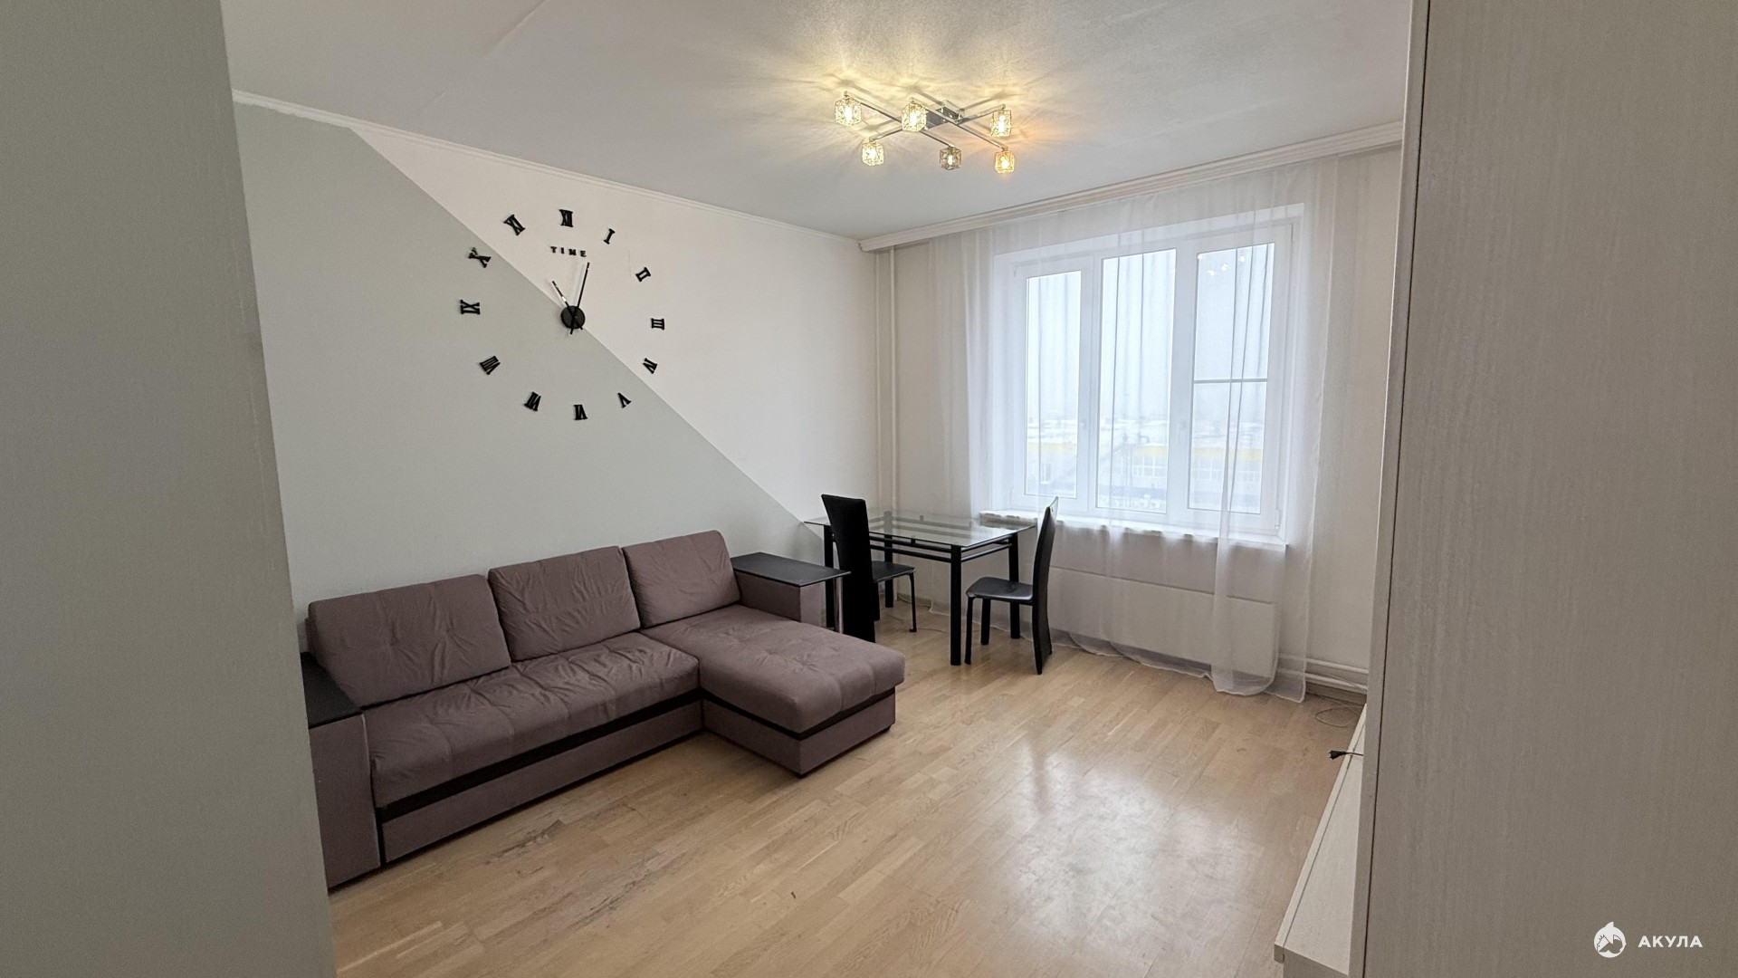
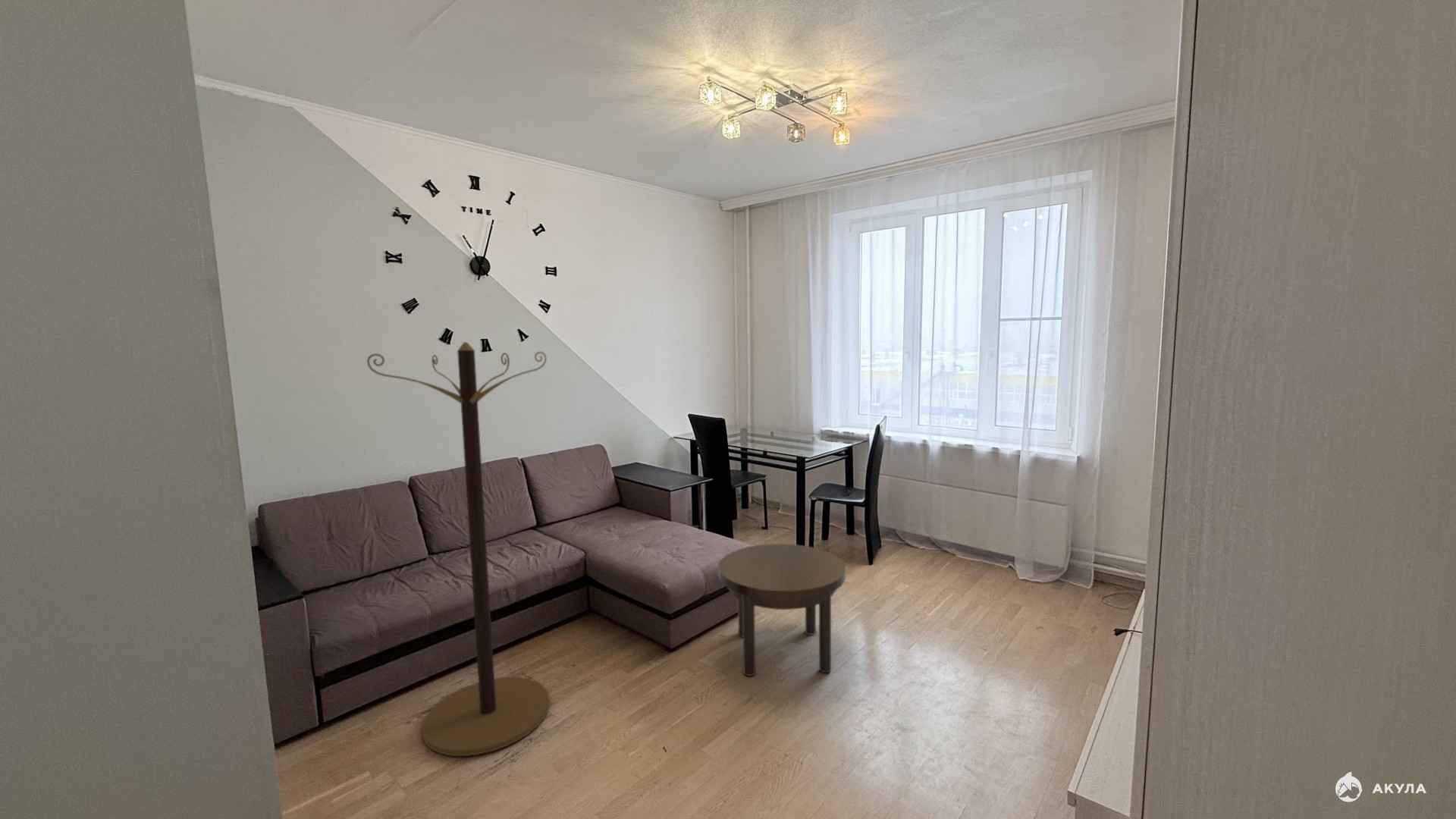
+ coat rack [366,341,551,757]
+ side table [717,543,846,677]
